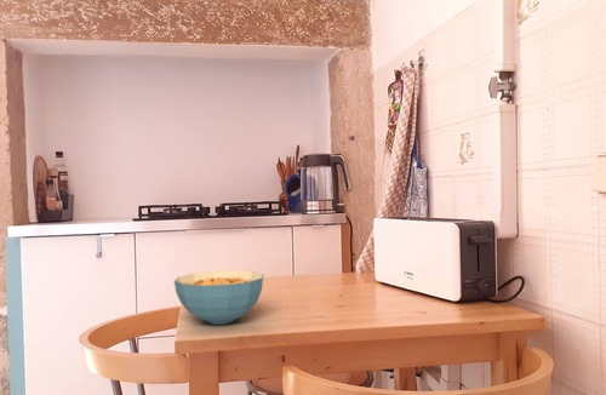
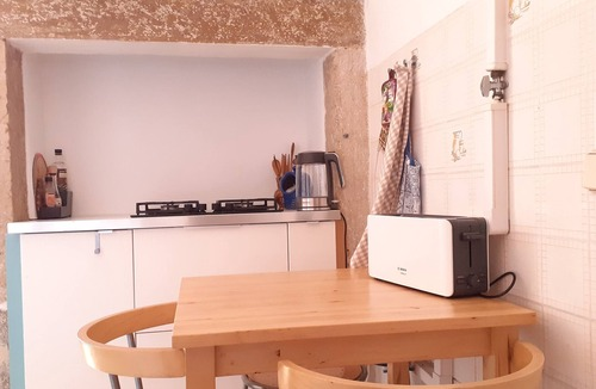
- cereal bowl [173,269,264,325]
